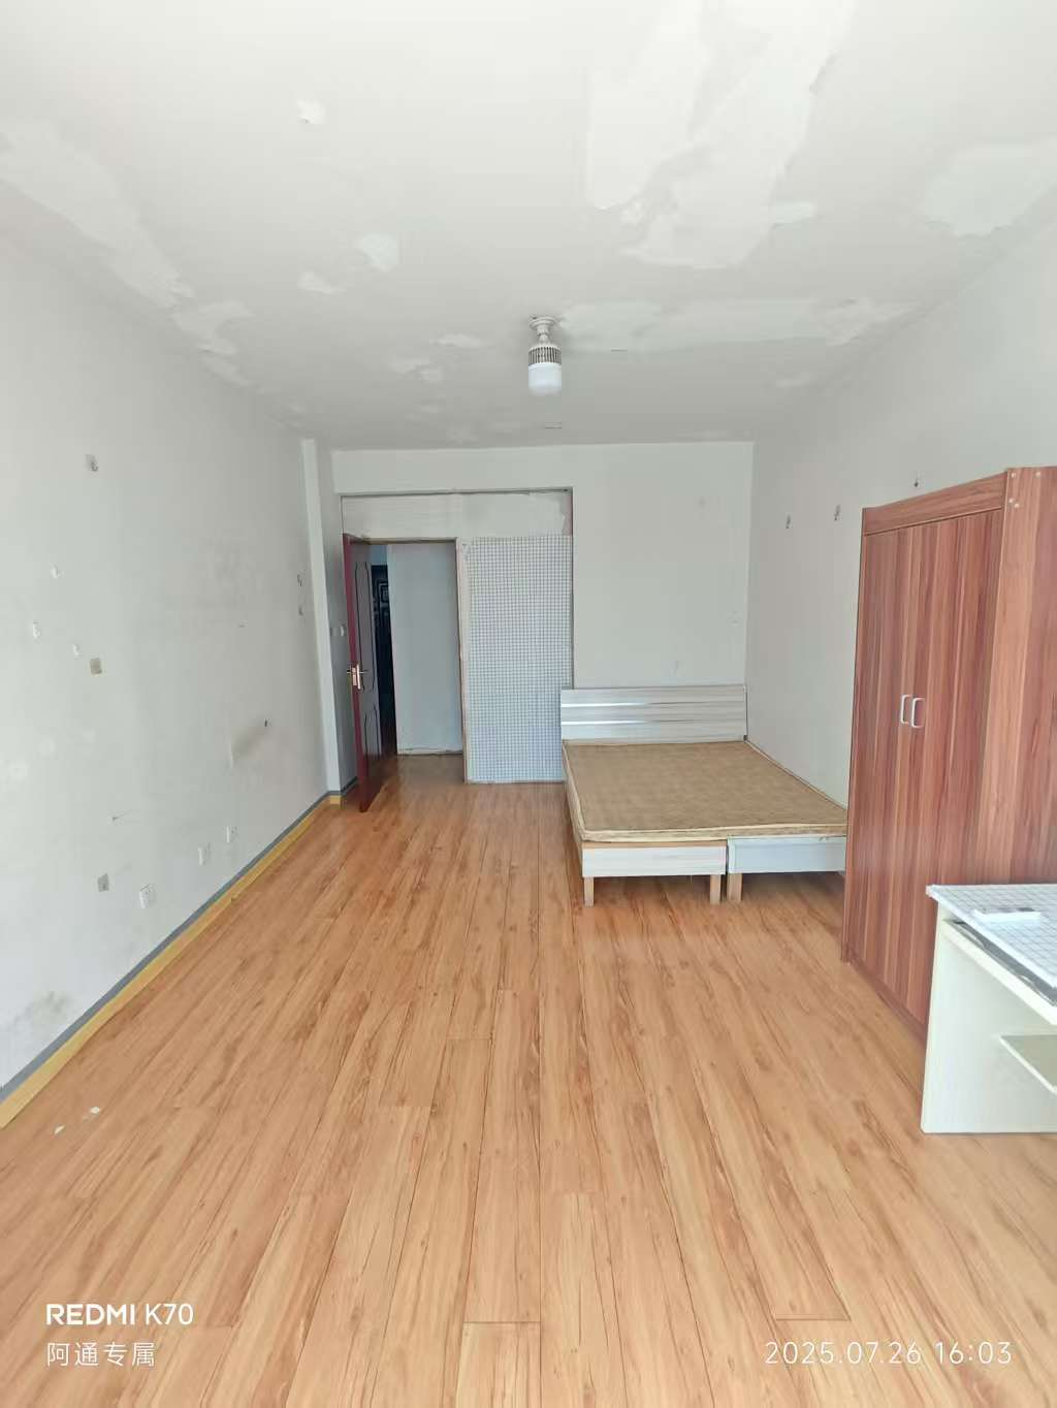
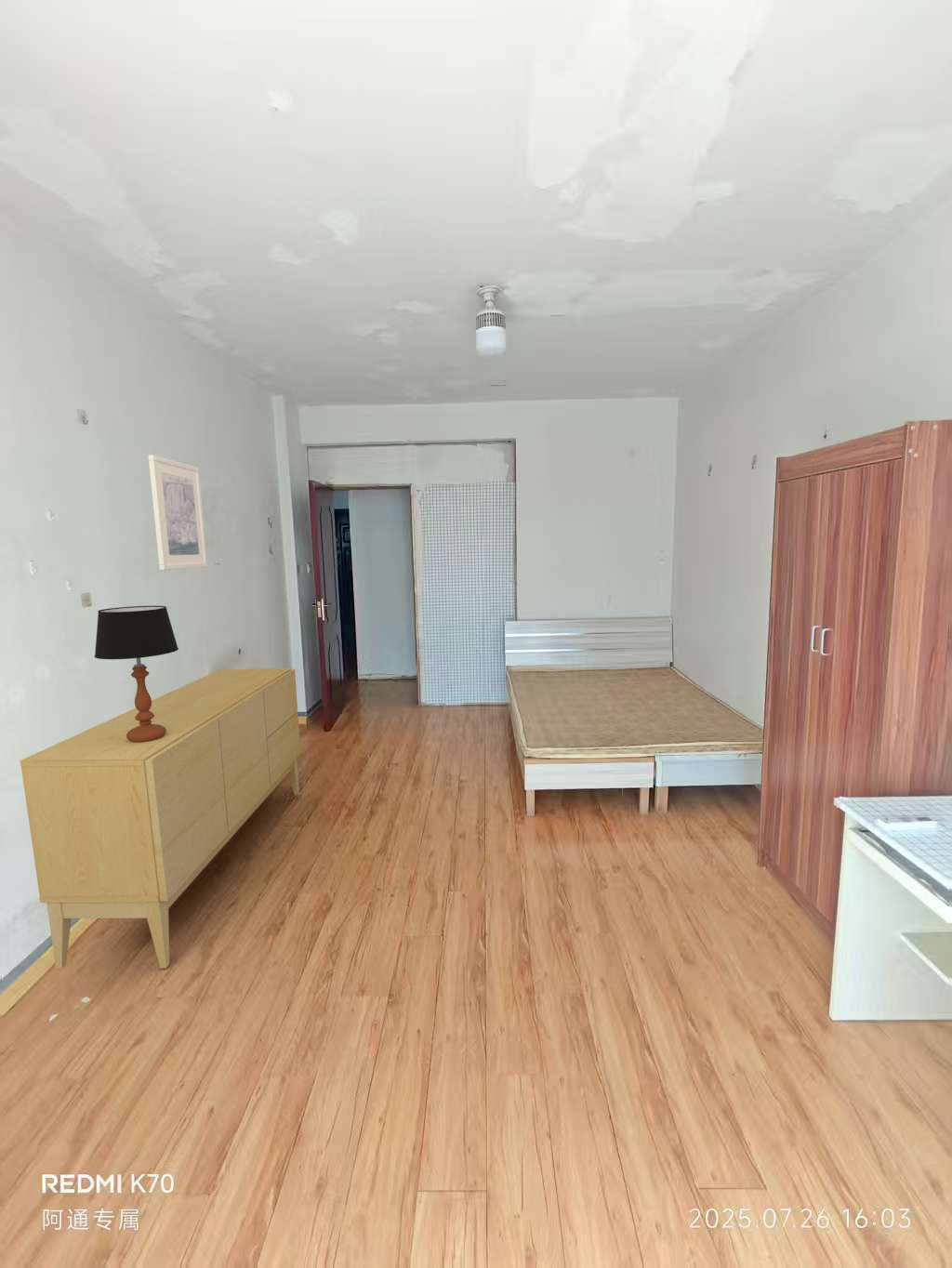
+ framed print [147,454,208,571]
+ table lamp [94,605,179,742]
+ sideboard [19,667,301,970]
